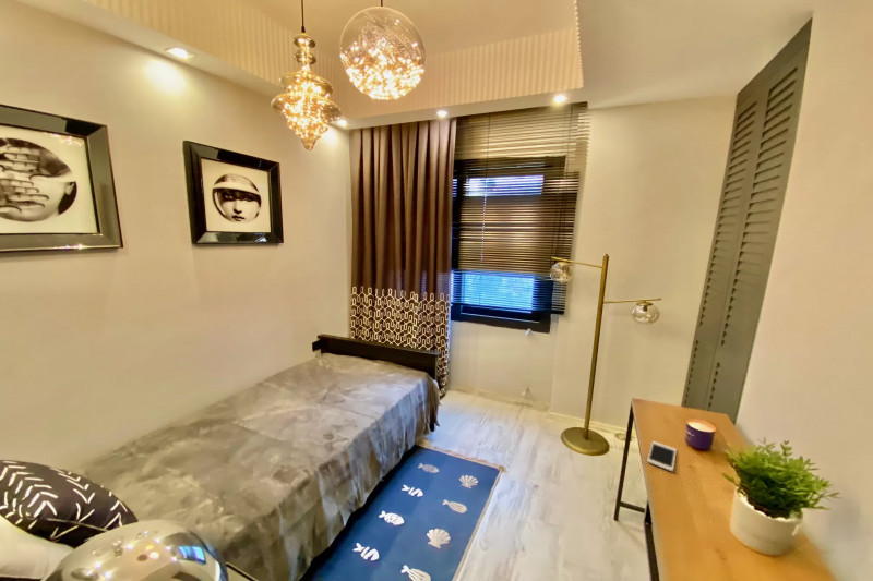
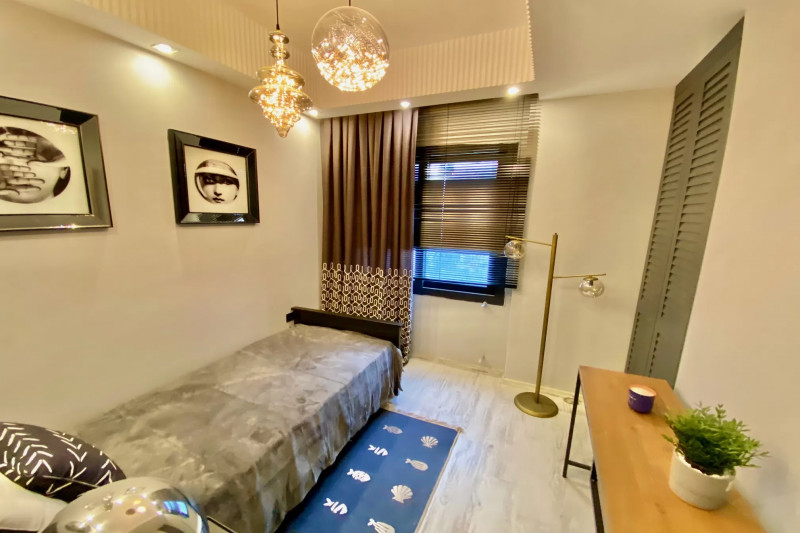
- cell phone [646,440,678,472]
